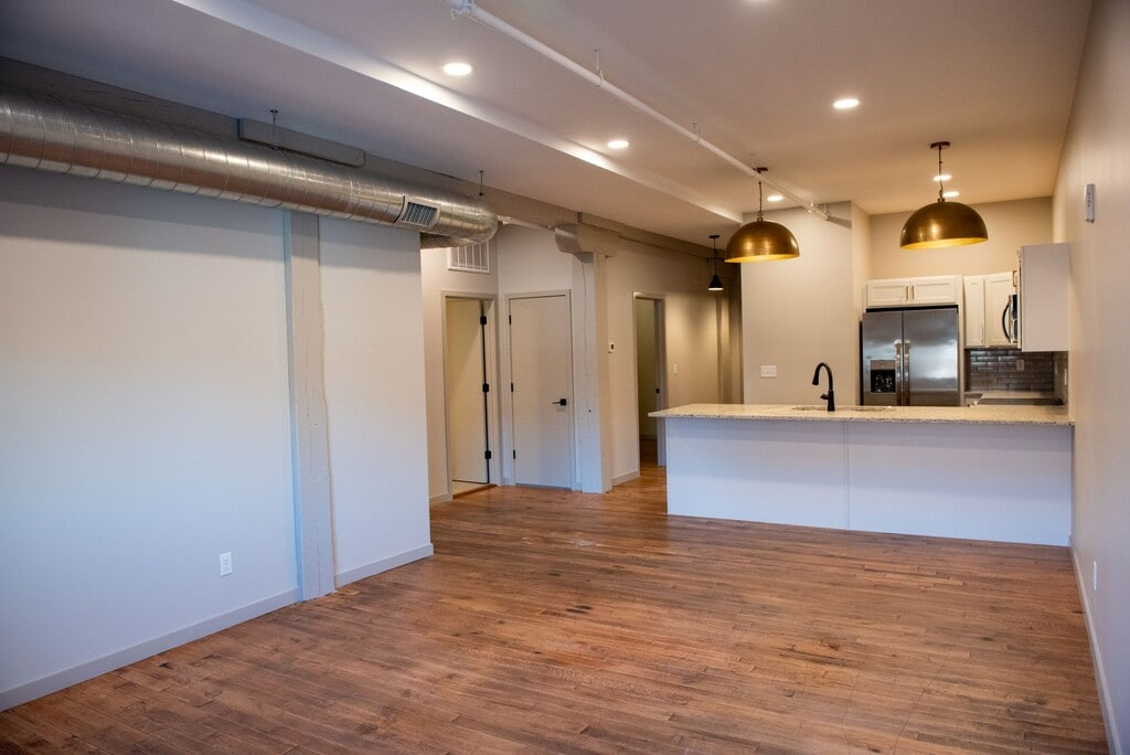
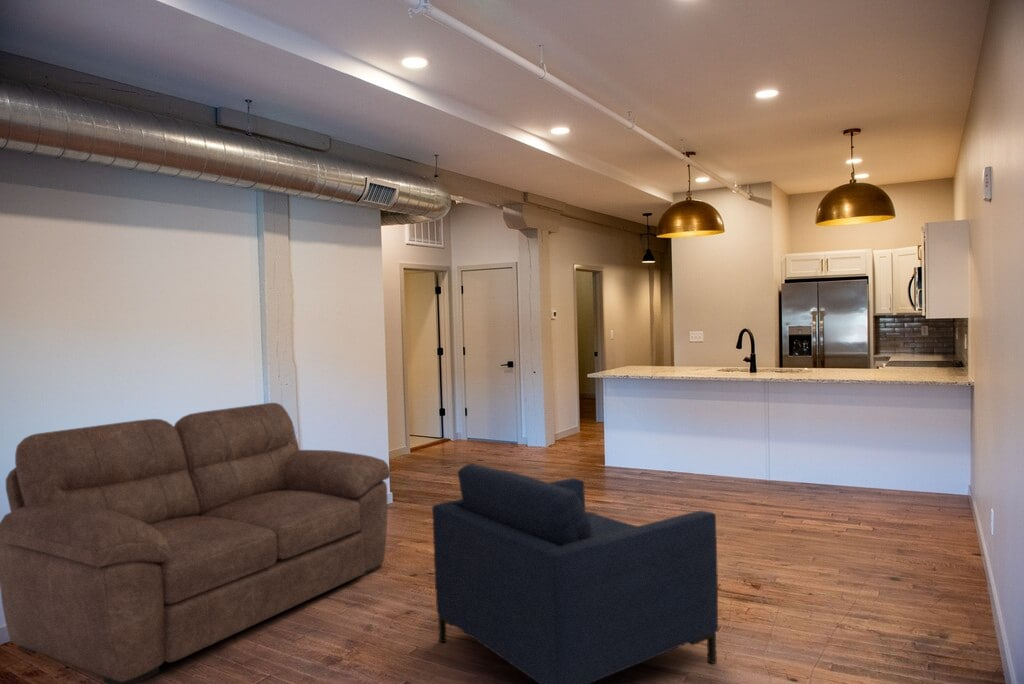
+ chair [431,462,719,684]
+ sofa [0,402,391,684]
